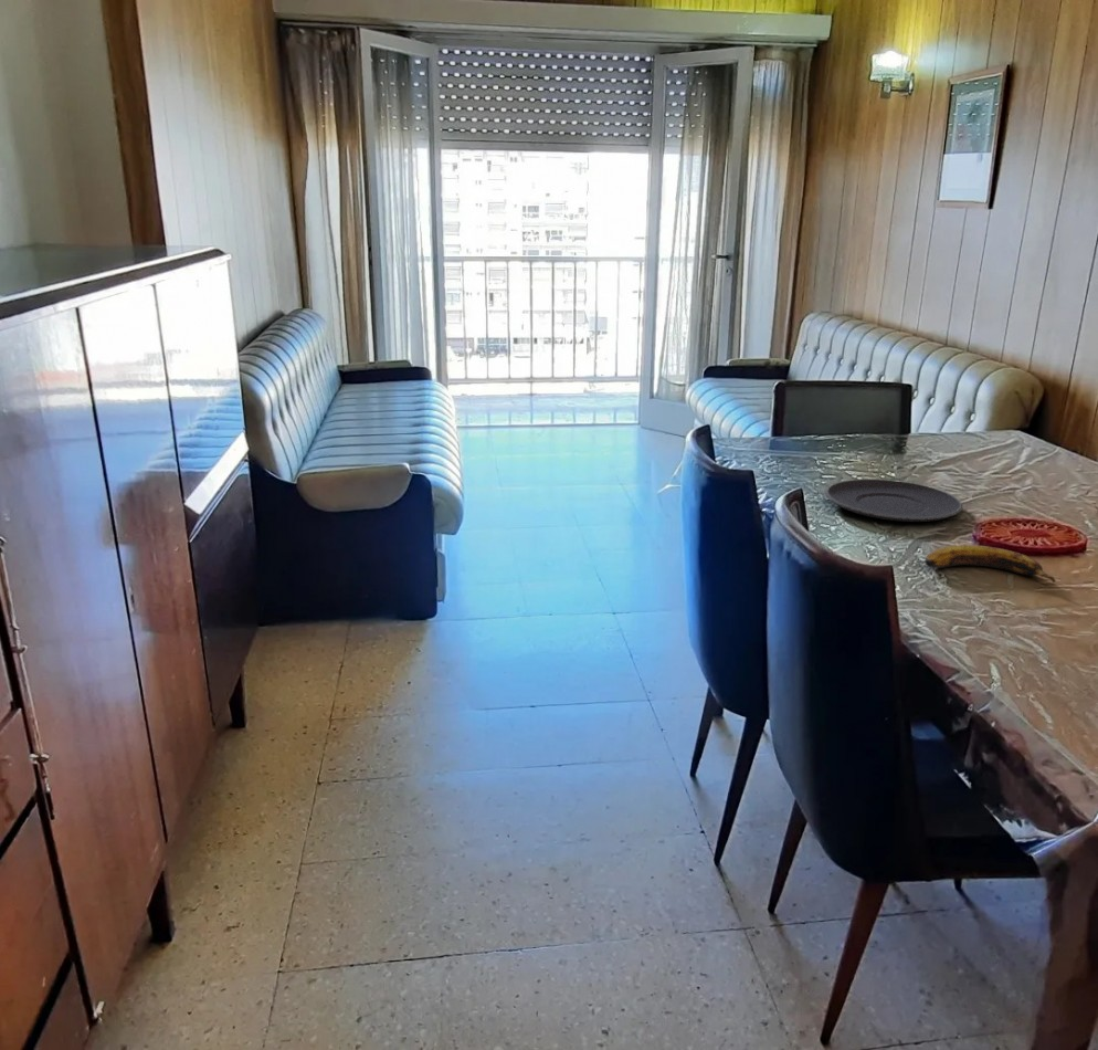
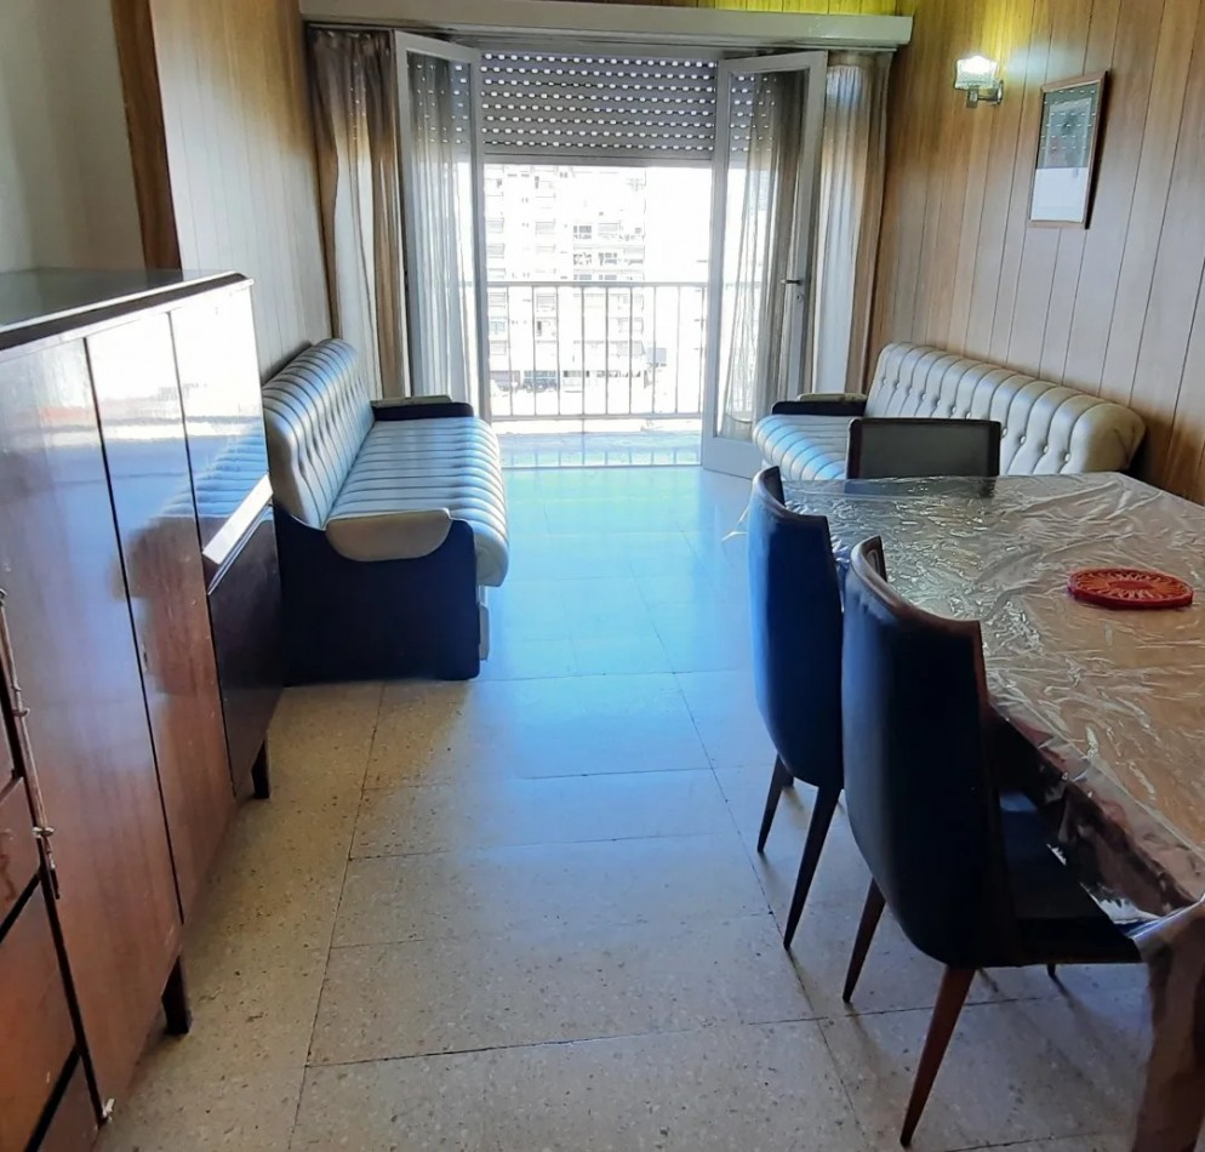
- plate [824,479,963,523]
- banana [923,544,1057,584]
